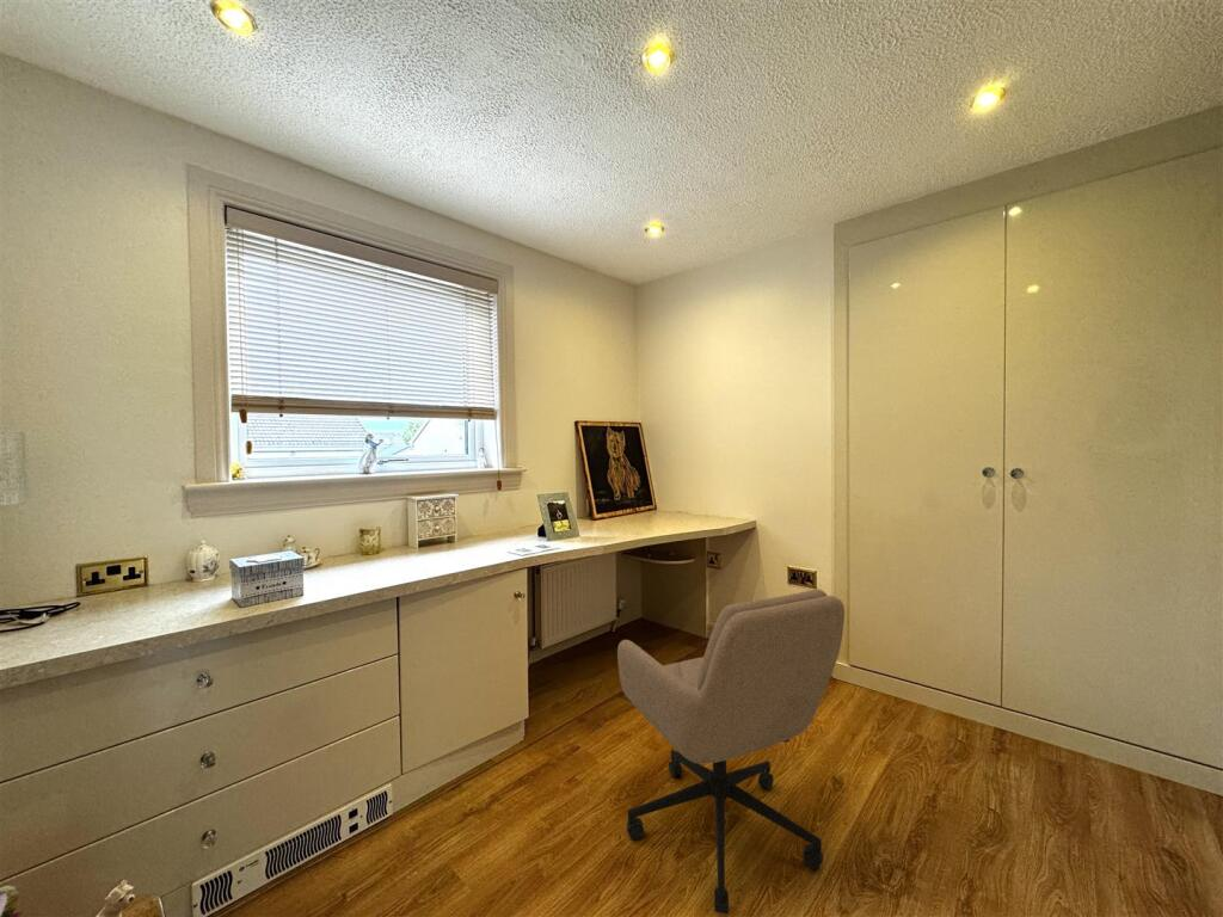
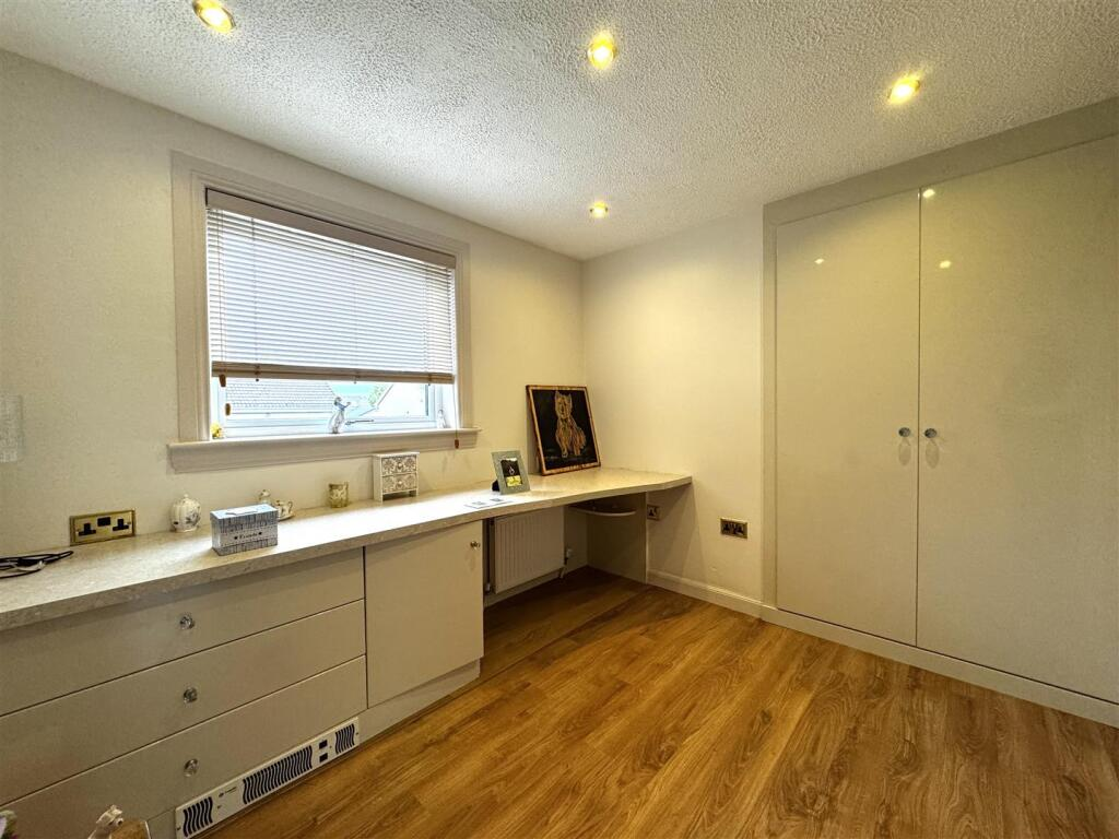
- office chair [616,587,846,915]
